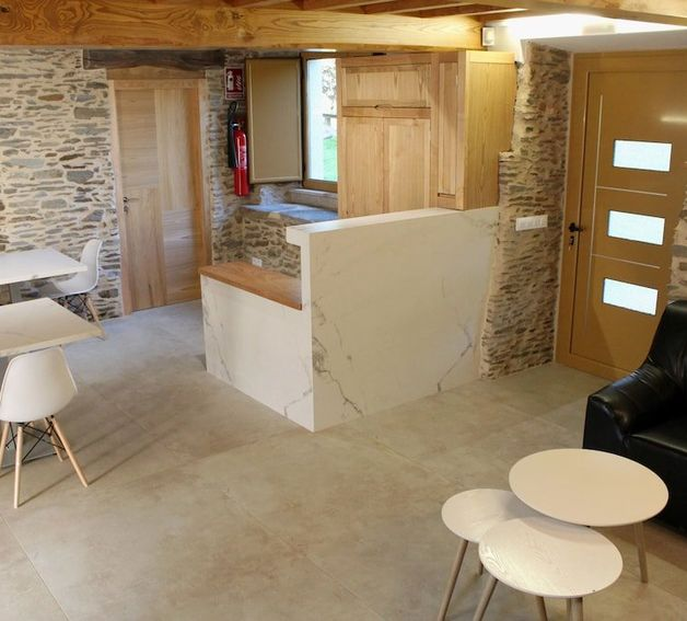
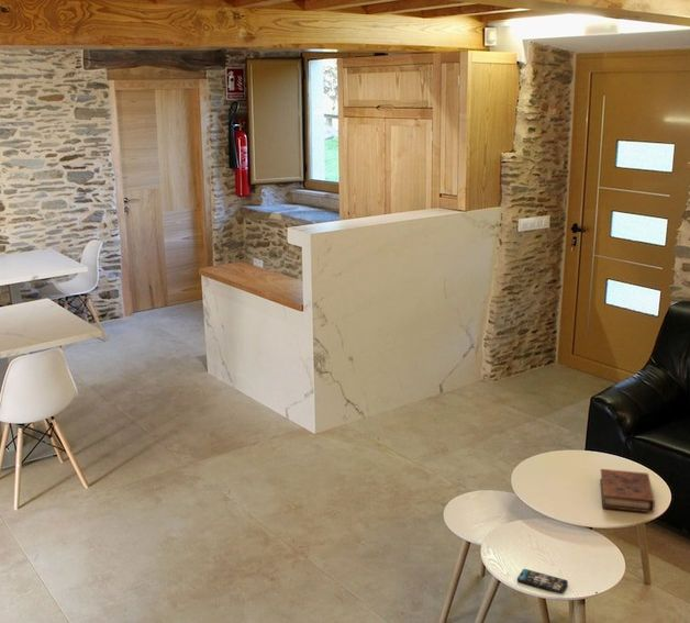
+ smartphone [516,568,569,594]
+ book [599,468,656,513]
